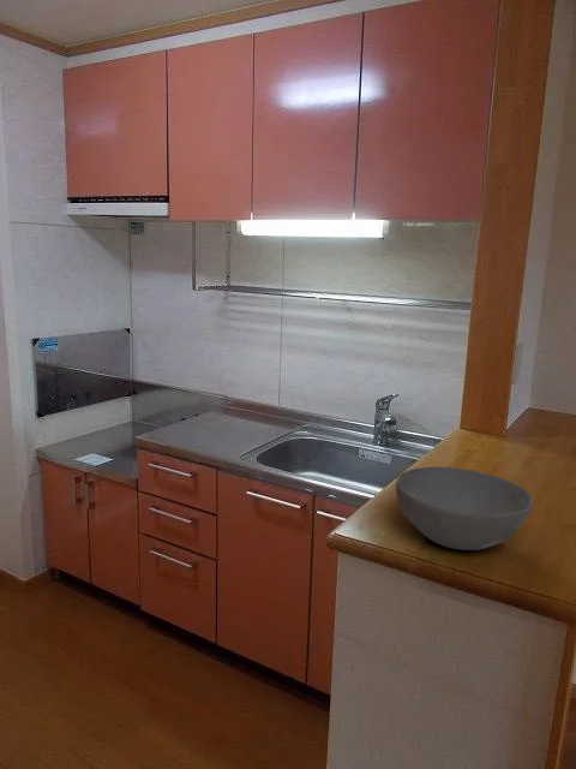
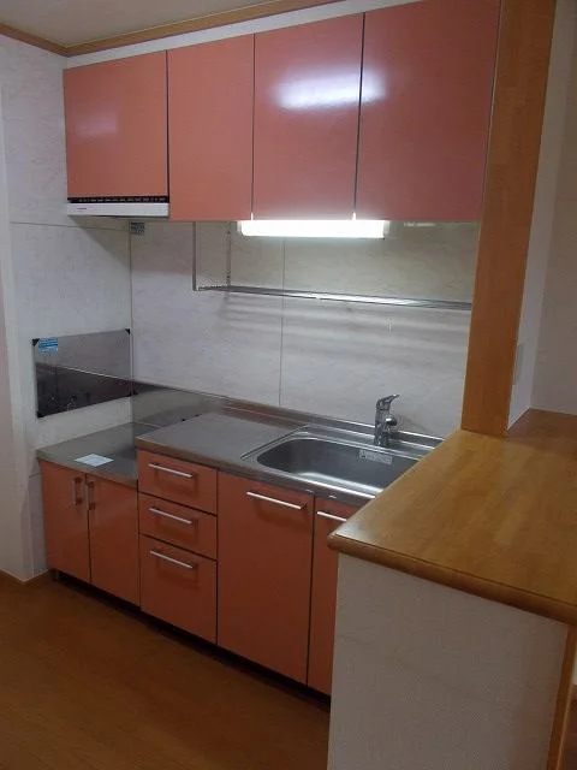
- bowl [395,466,534,552]
